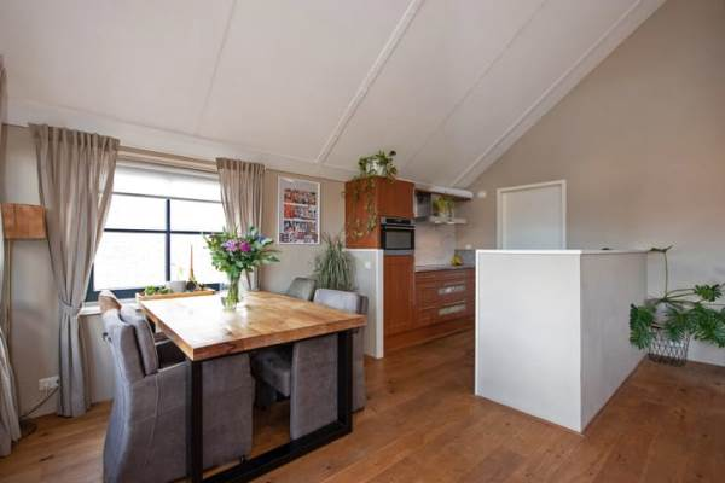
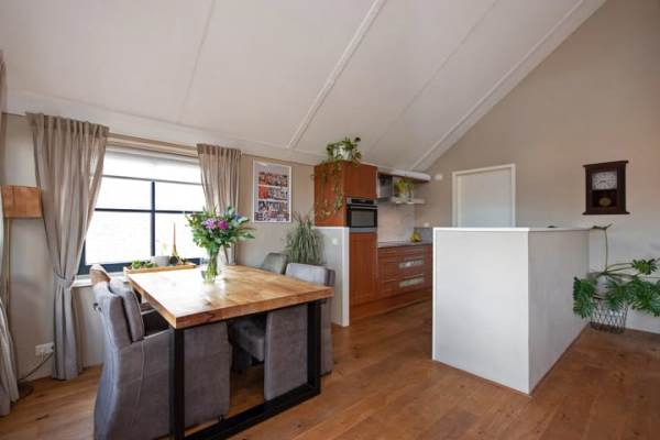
+ pendulum clock [581,160,631,217]
